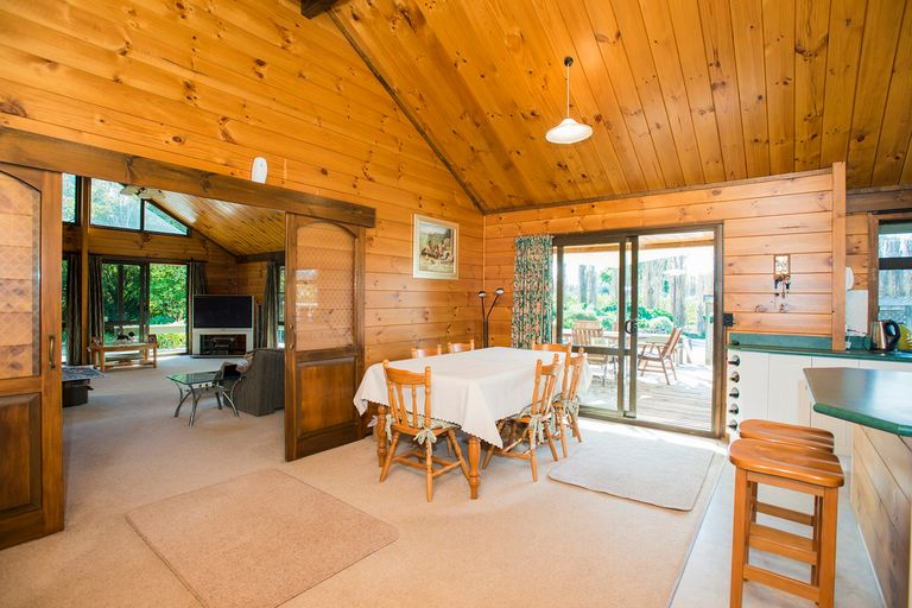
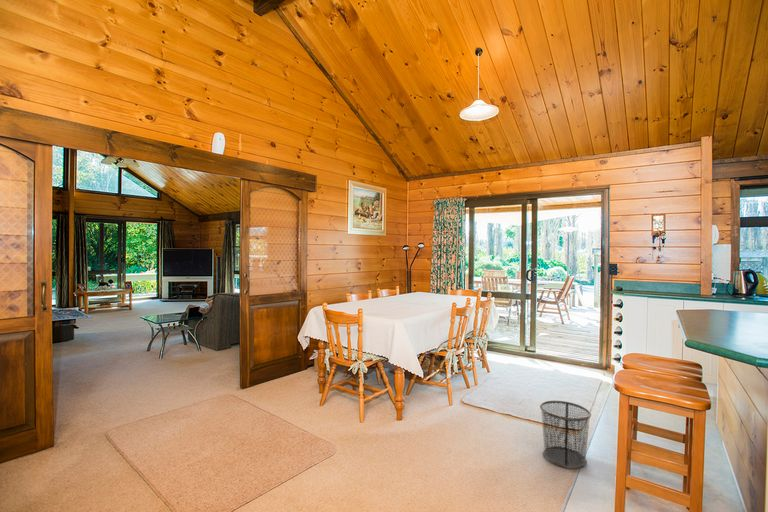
+ waste bin [539,400,592,470]
